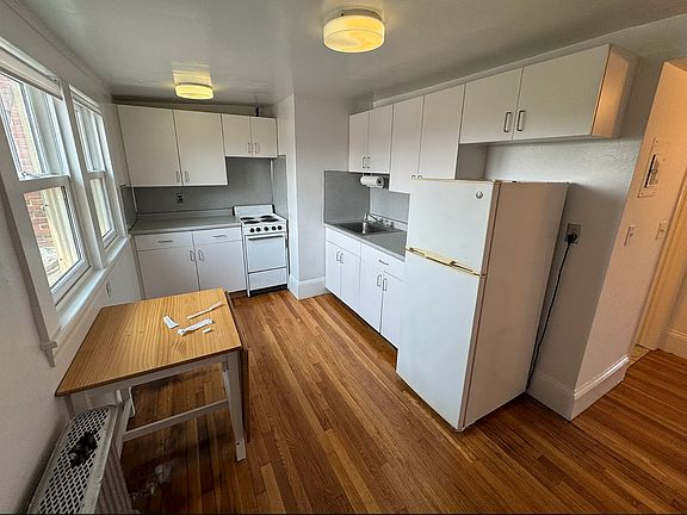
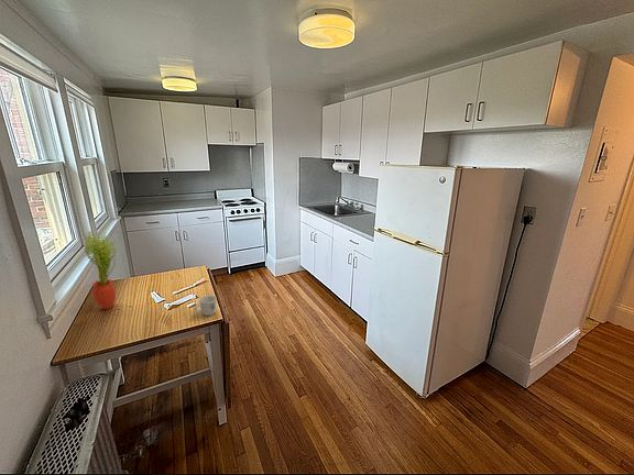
+ potted plant [83,230,118,310]
+ mug [193,295,218,317]
